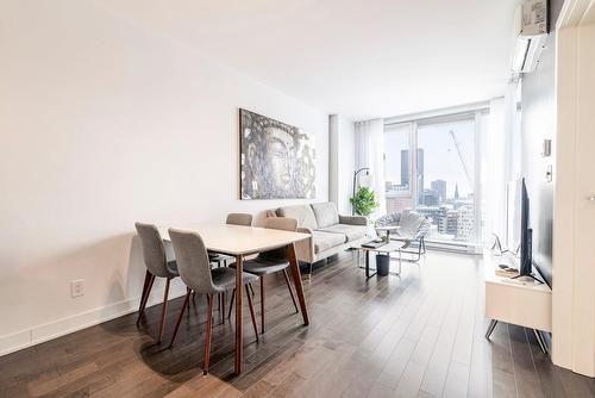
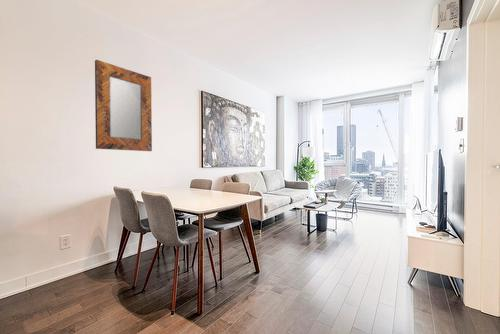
+ home mirror [94,59,153,152]
